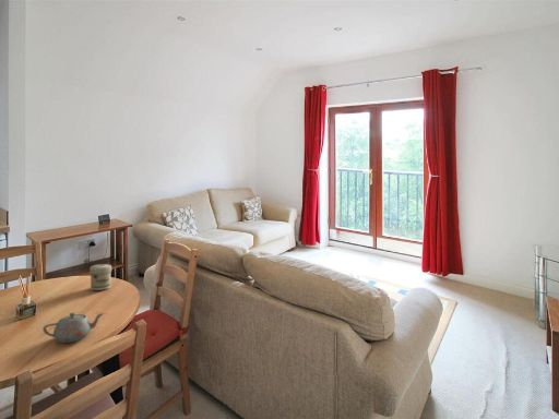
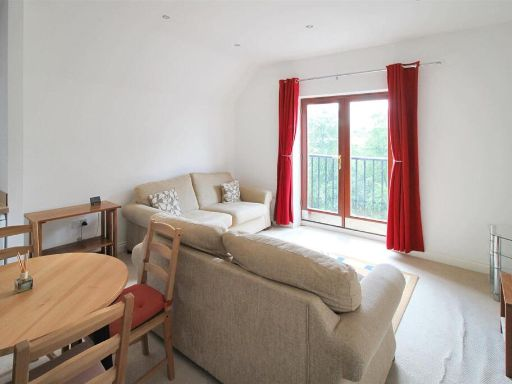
- teapot [41,312,105,344]
- jar [88,263,112,291]
